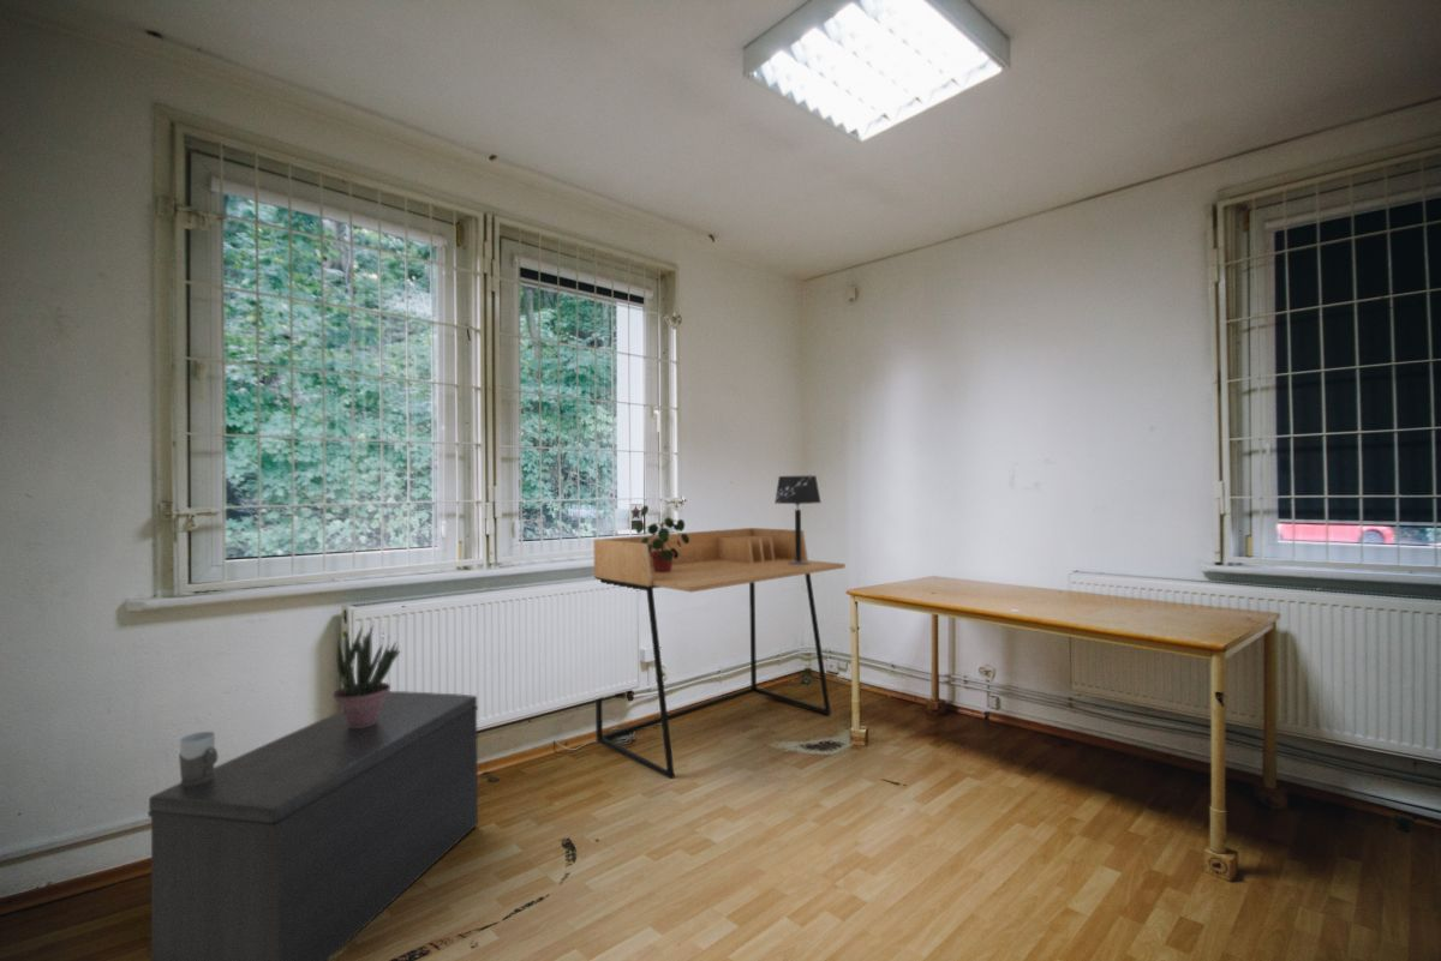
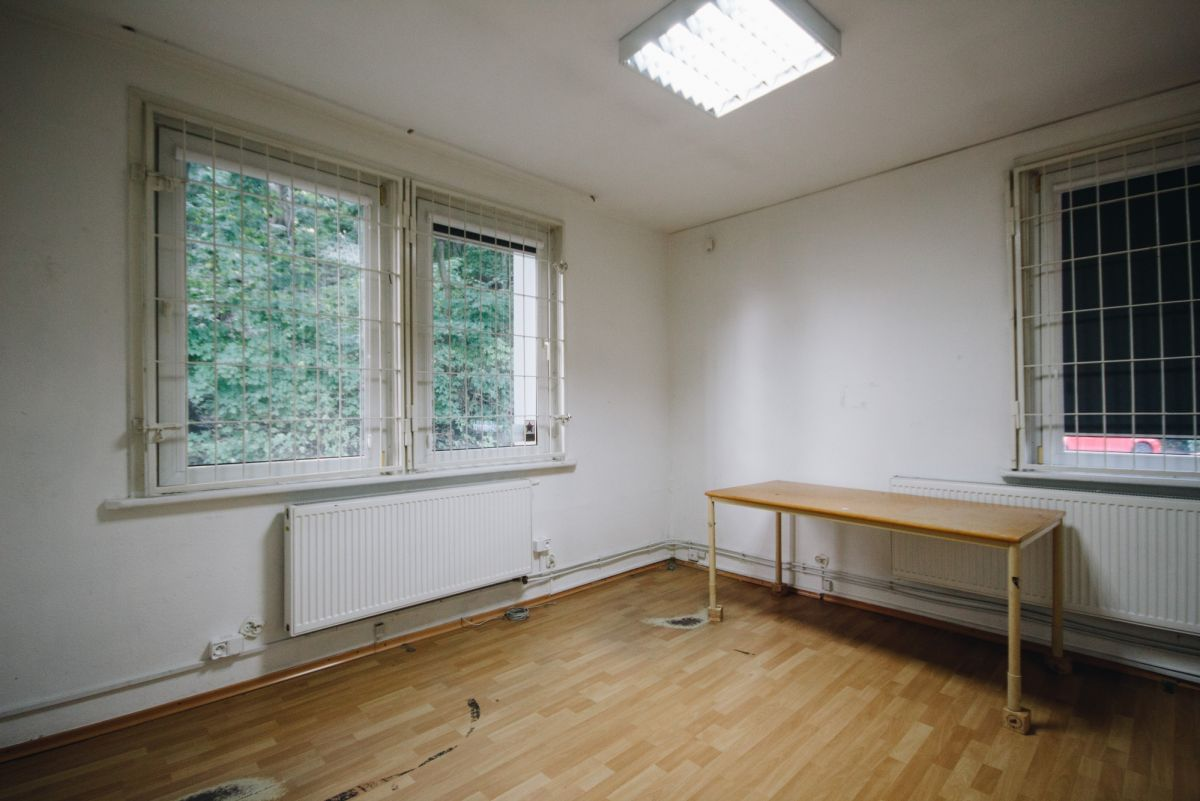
- potted plant [635,504,689,572]
- mug [178,731,219,785]
- bench [147,690,479,961]
- desk [592,527,847,780]
- potted plant [333,621,402,728]
- table lamp [773,475,823,565]
